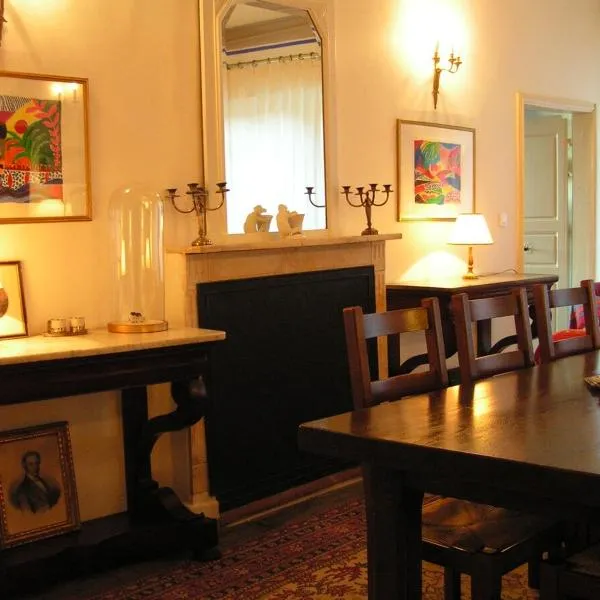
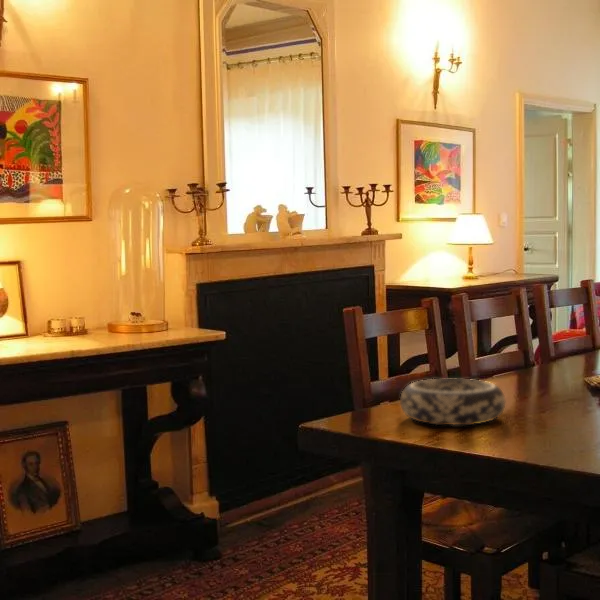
+ decorative bowl [399,378,506,426]
